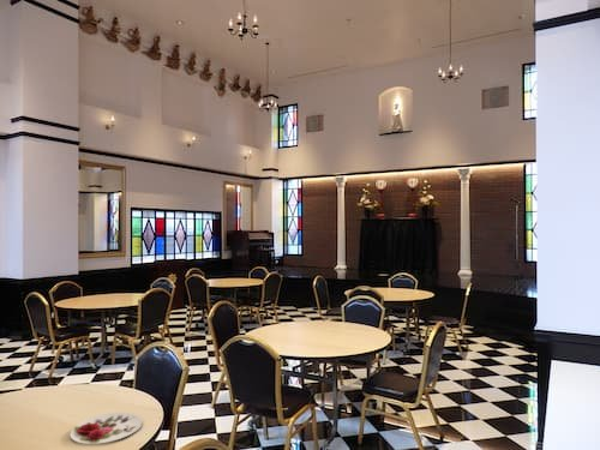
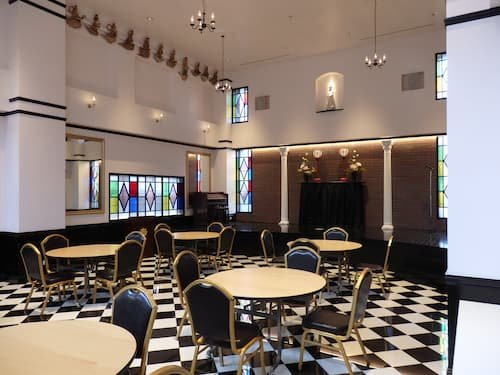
- plate [70,412,144,445]
